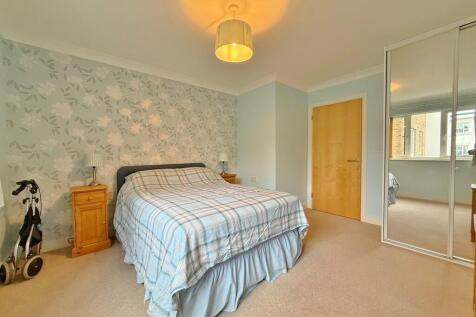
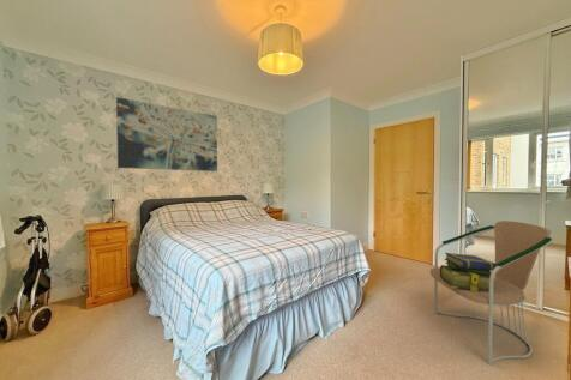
+ wall art [115,96,218,173]
+ stack of books [439,252,497,292]
+ armchair [429,219,554,366]
